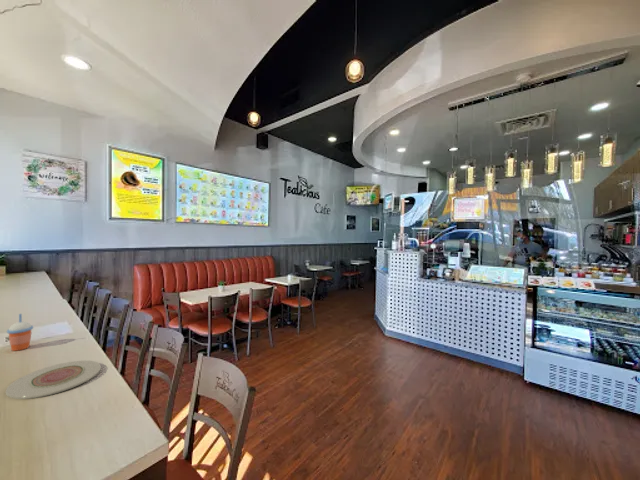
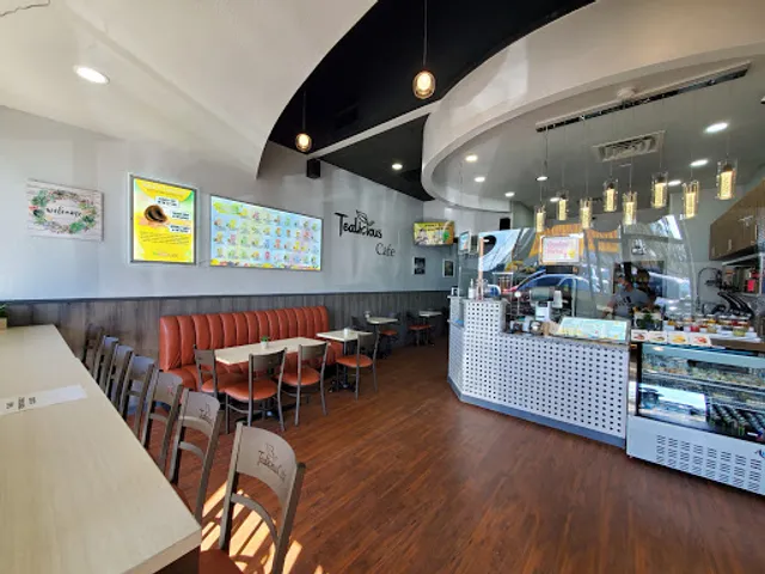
- plate [5,360,102,400]
- cup with straw [6,313,34,352]
